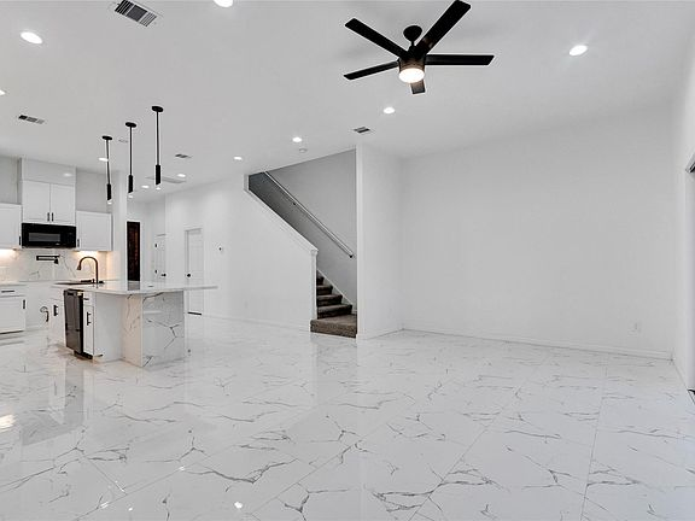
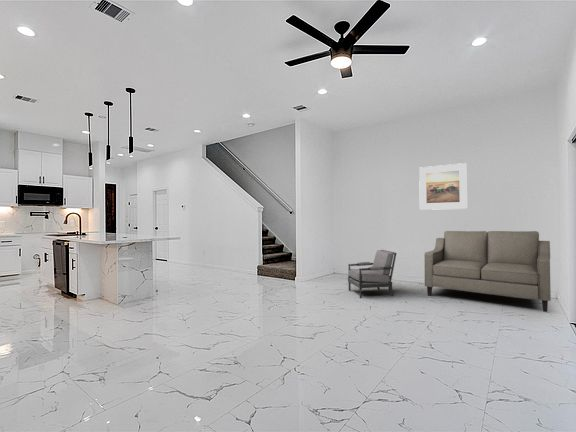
+ sofa [424,230,552,313]
+ chair [347,249,398,299]
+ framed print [418,162,468,211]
